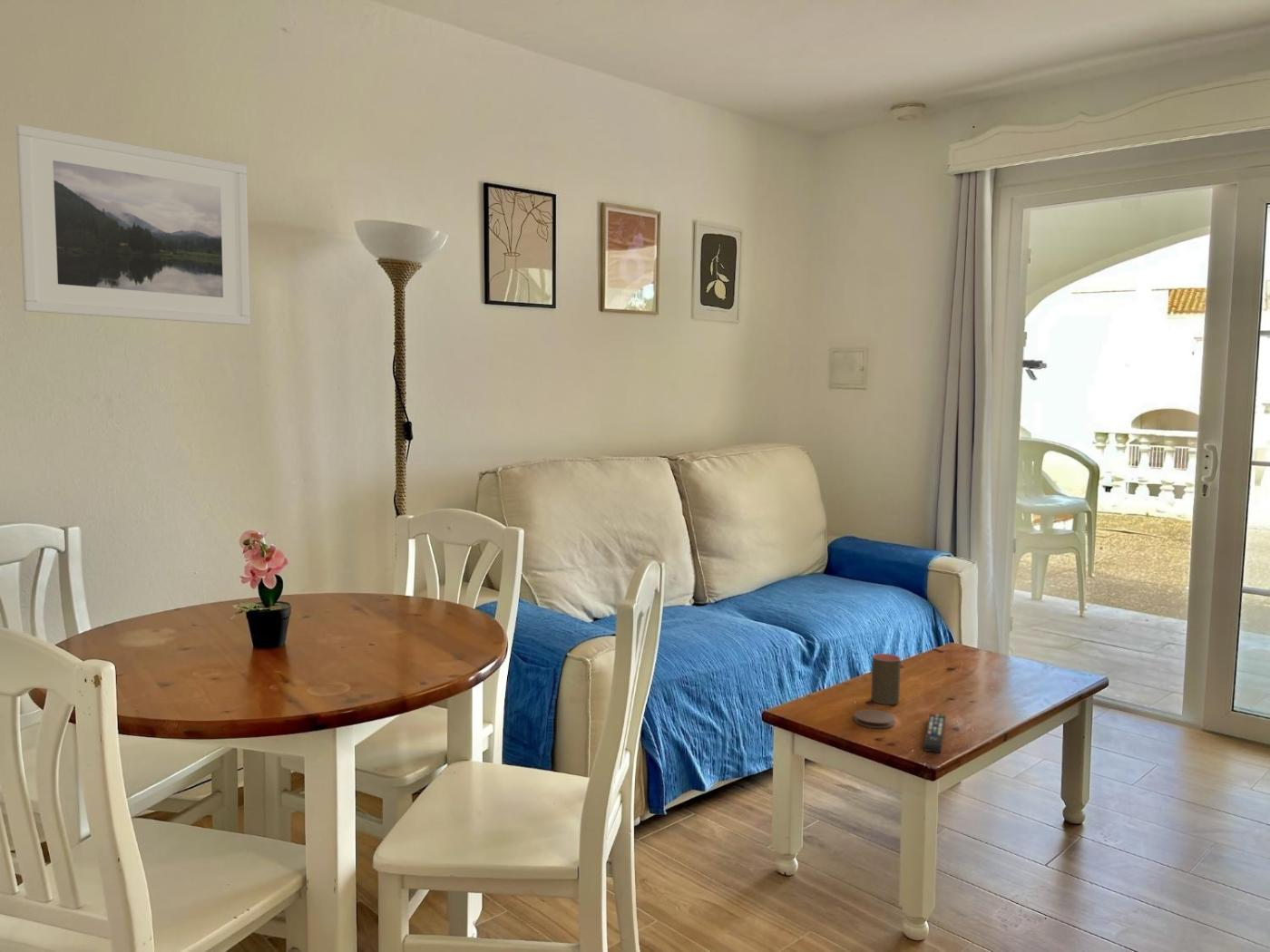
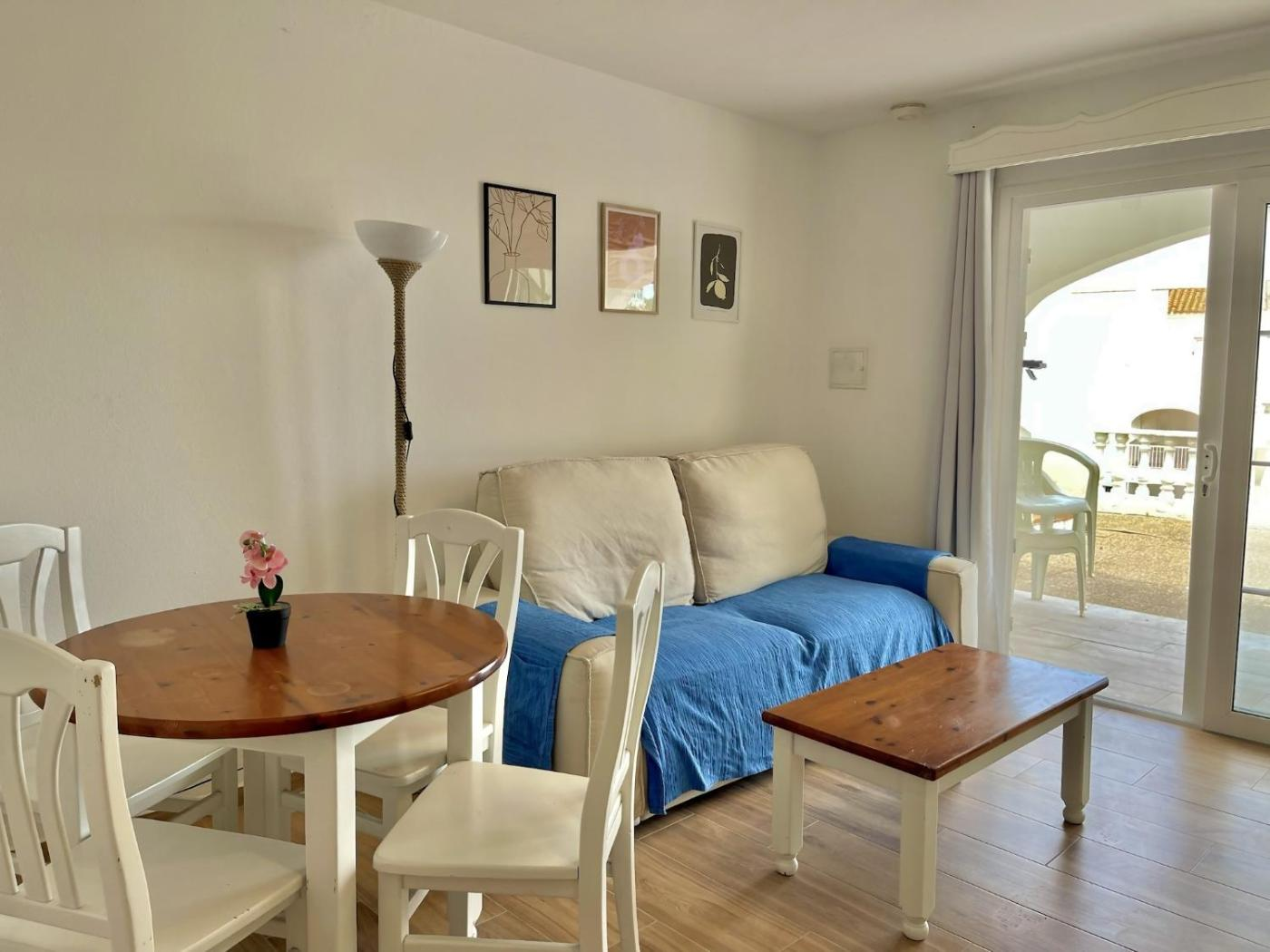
- cup [870,653,902,705]
- coaster [853,708,895,729]
- remote control [923,713,946,753]
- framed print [15,123,251,326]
